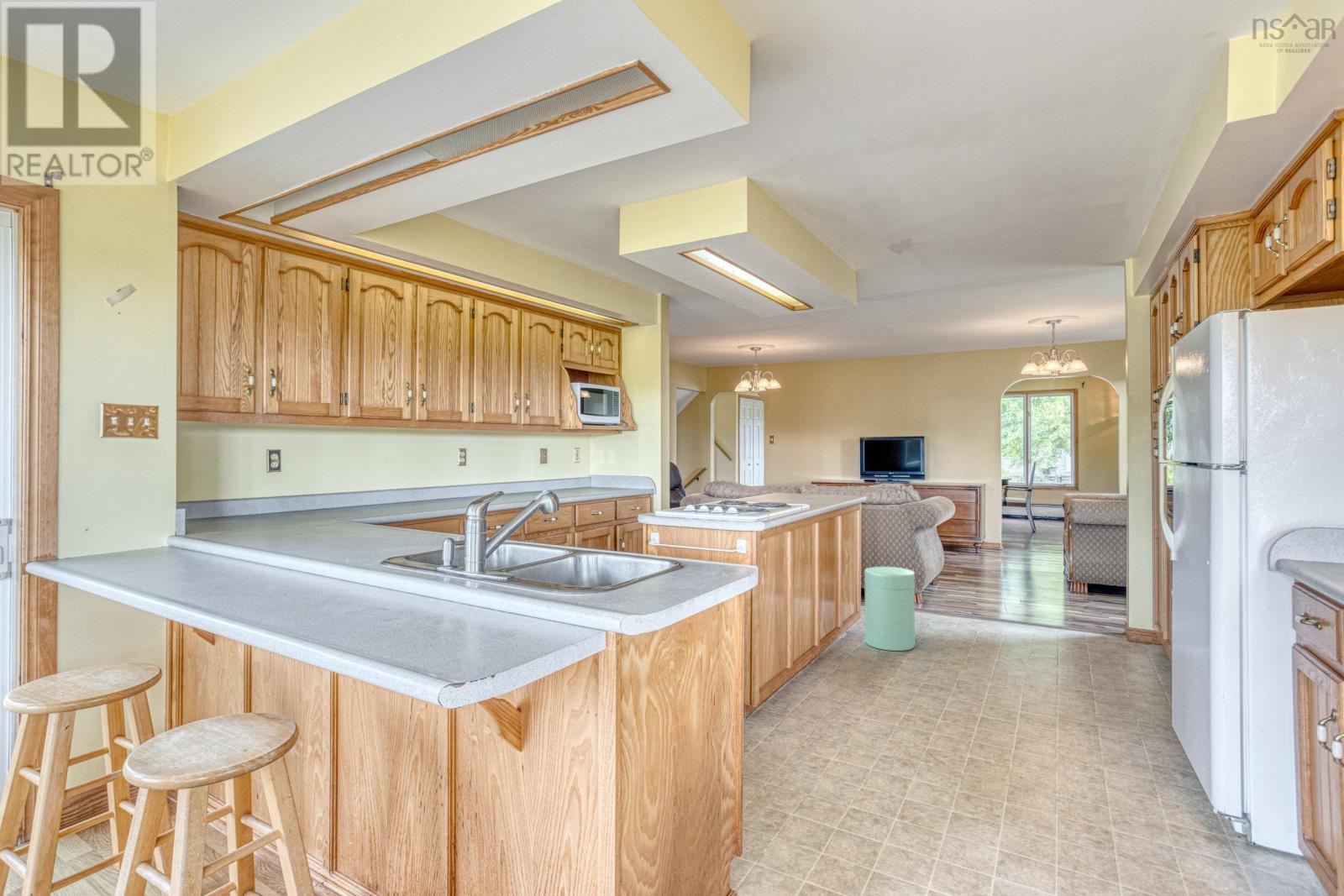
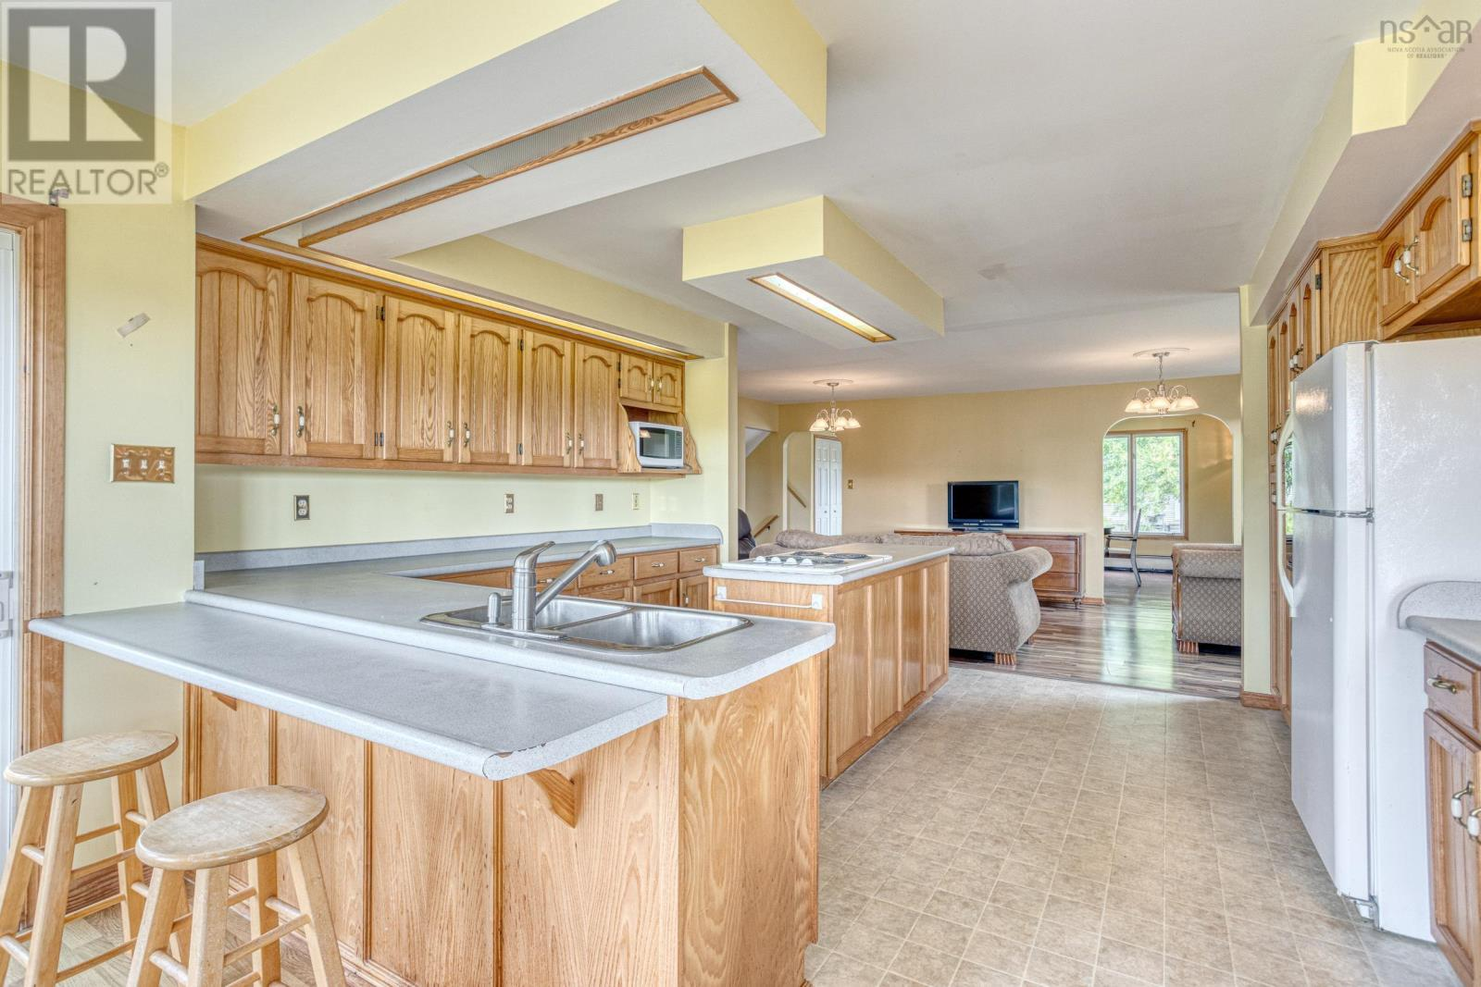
- trash can [864,566,916,652]
